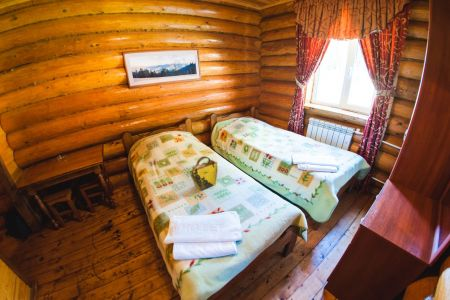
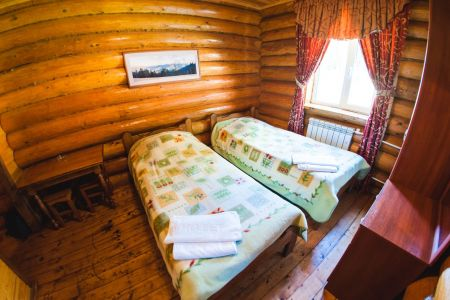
- tote bag [189,155,218,192]
